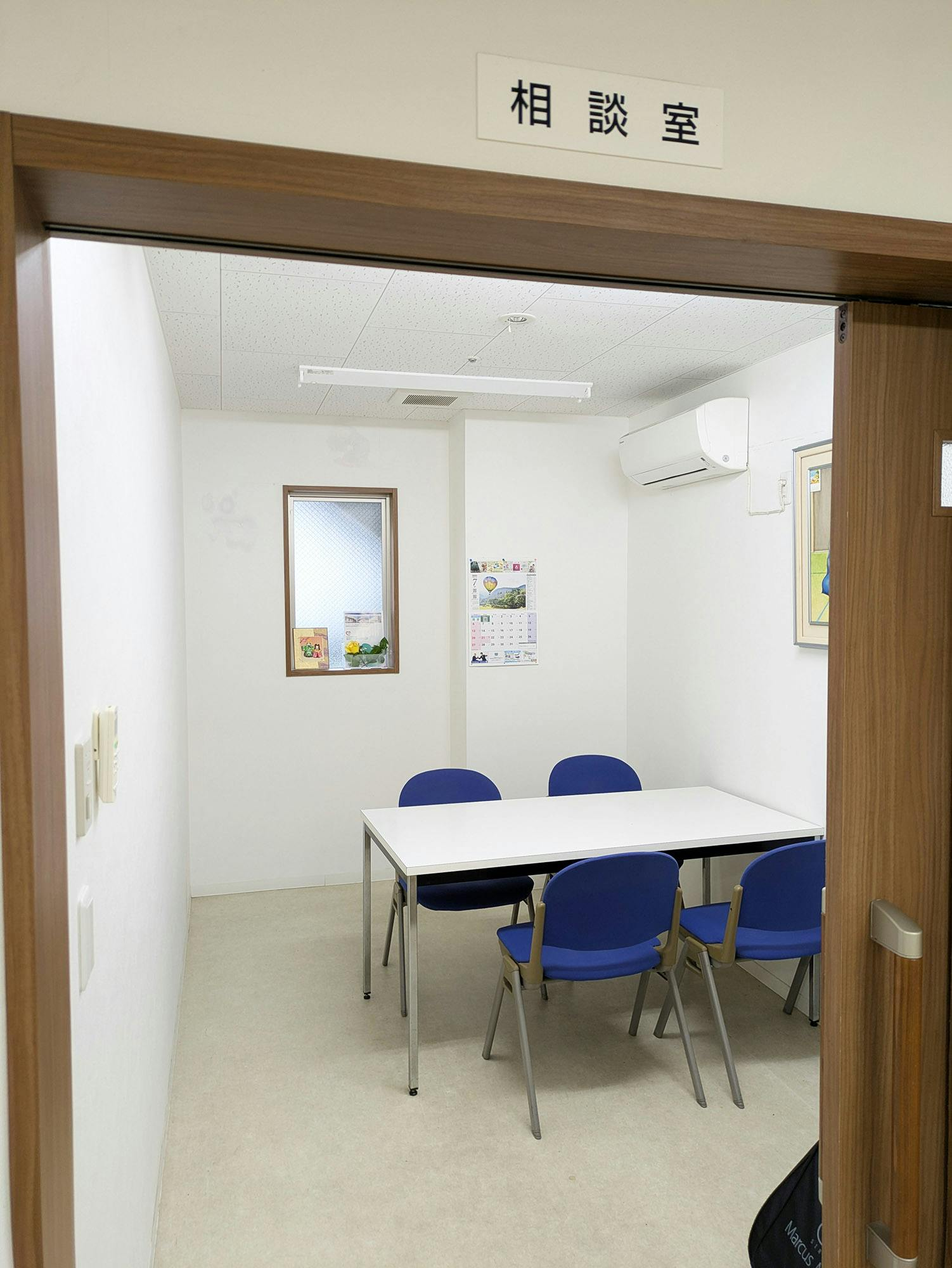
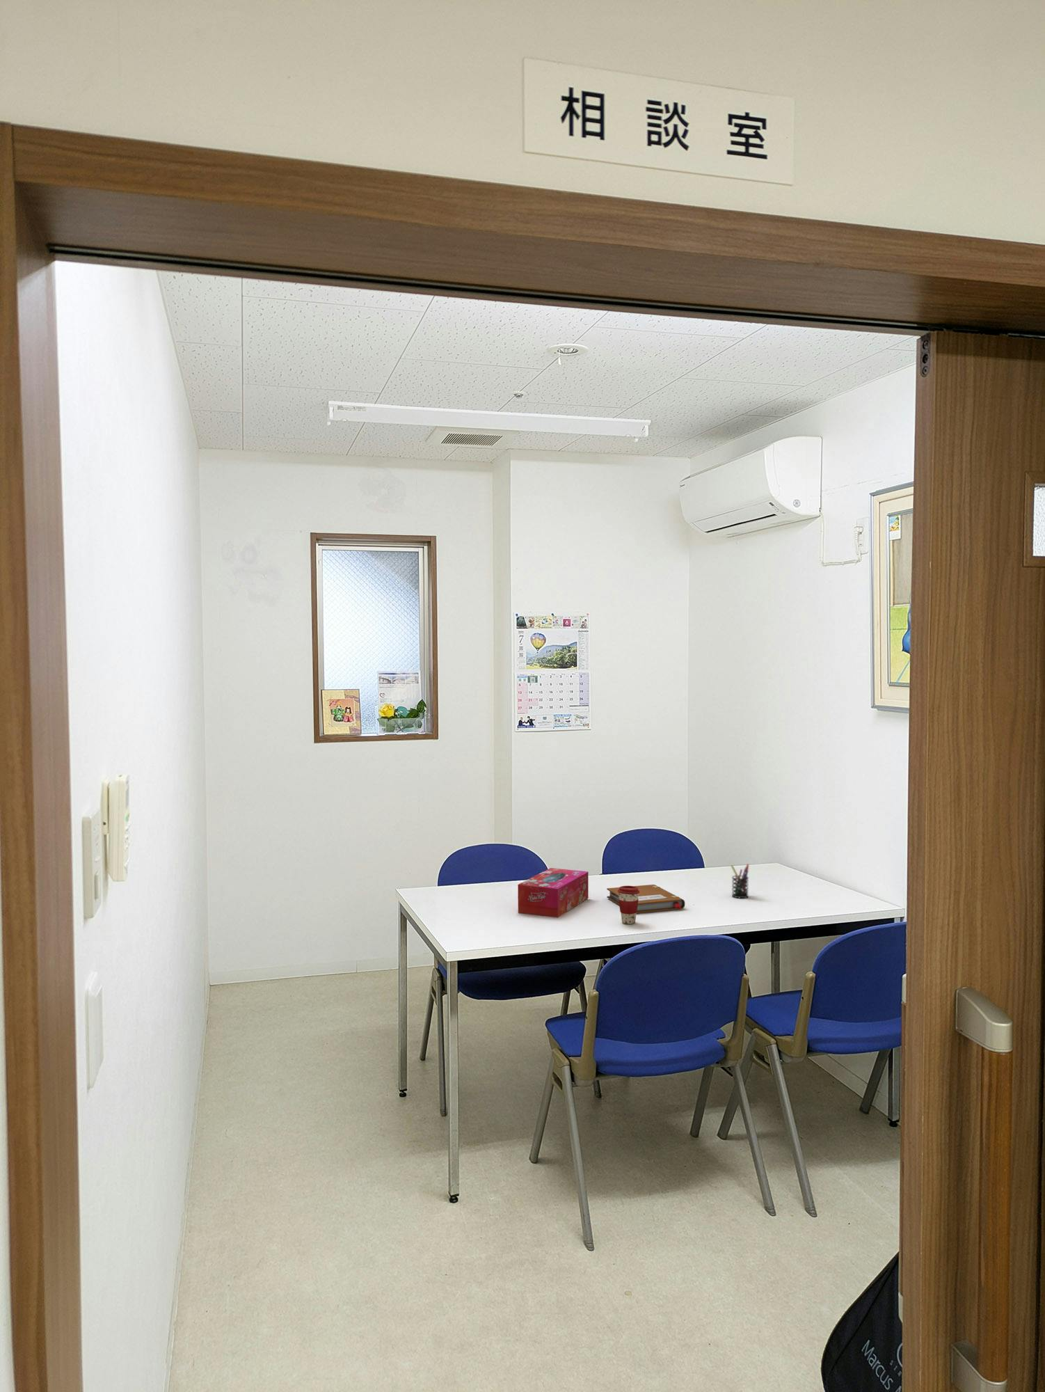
+ pen holder [730,863,750,898]
+ tissue box [517,867,589,918]
+ coffee cup [618,885,639,925]
+ notebook [606,884,685,913]
